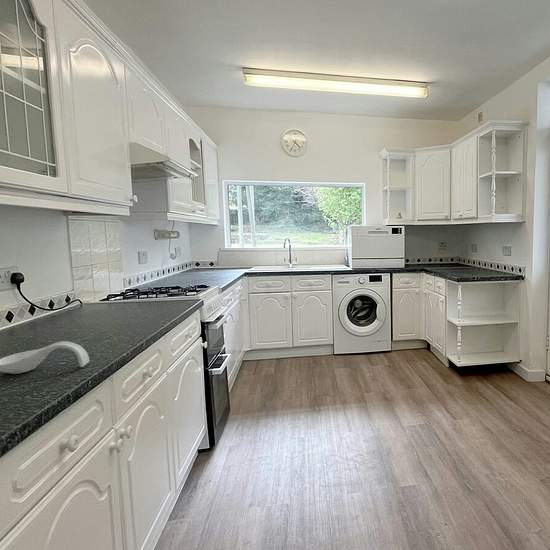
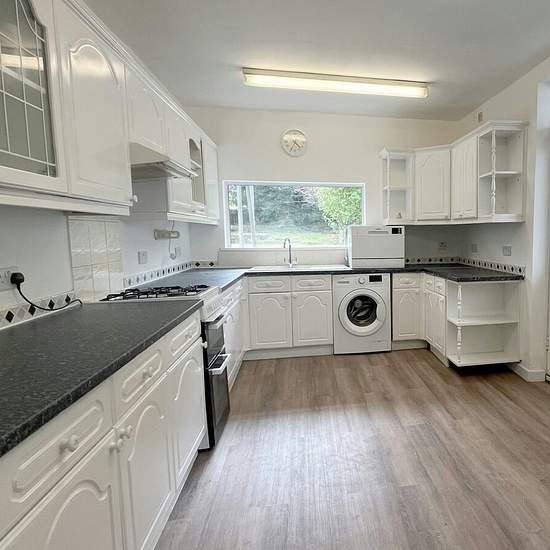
- spoon rest [0,340,90,375]
